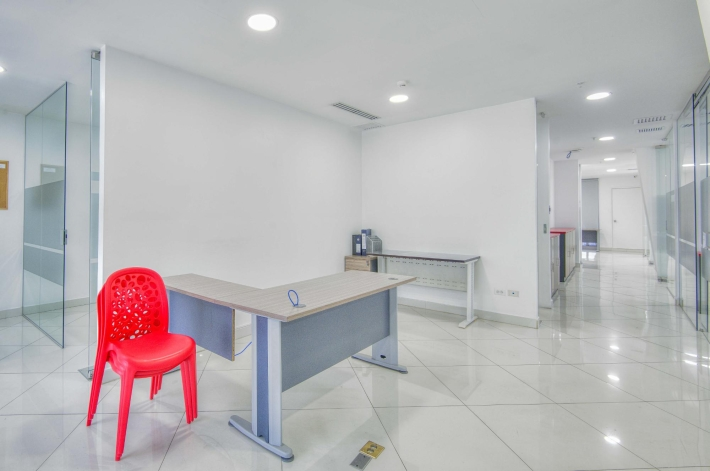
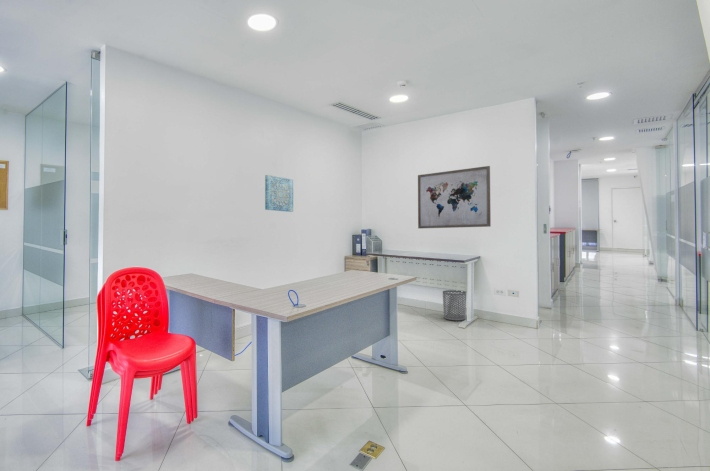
+ wall art [417,165,492,229]
+ waste bin [442,289,467,321]
+ wall art [264,174,294,213]
